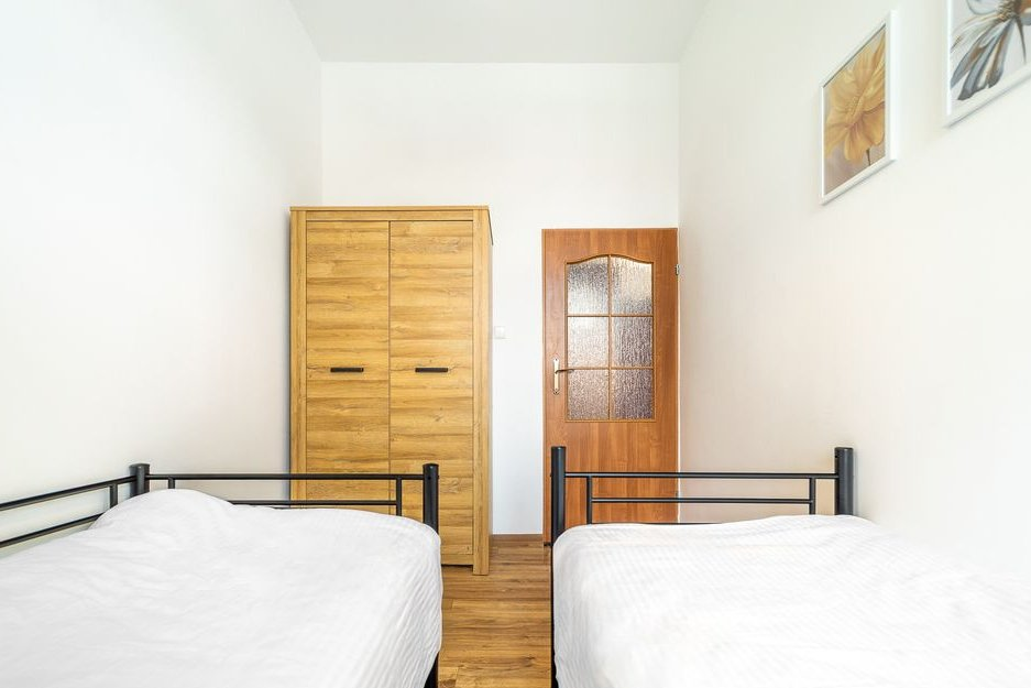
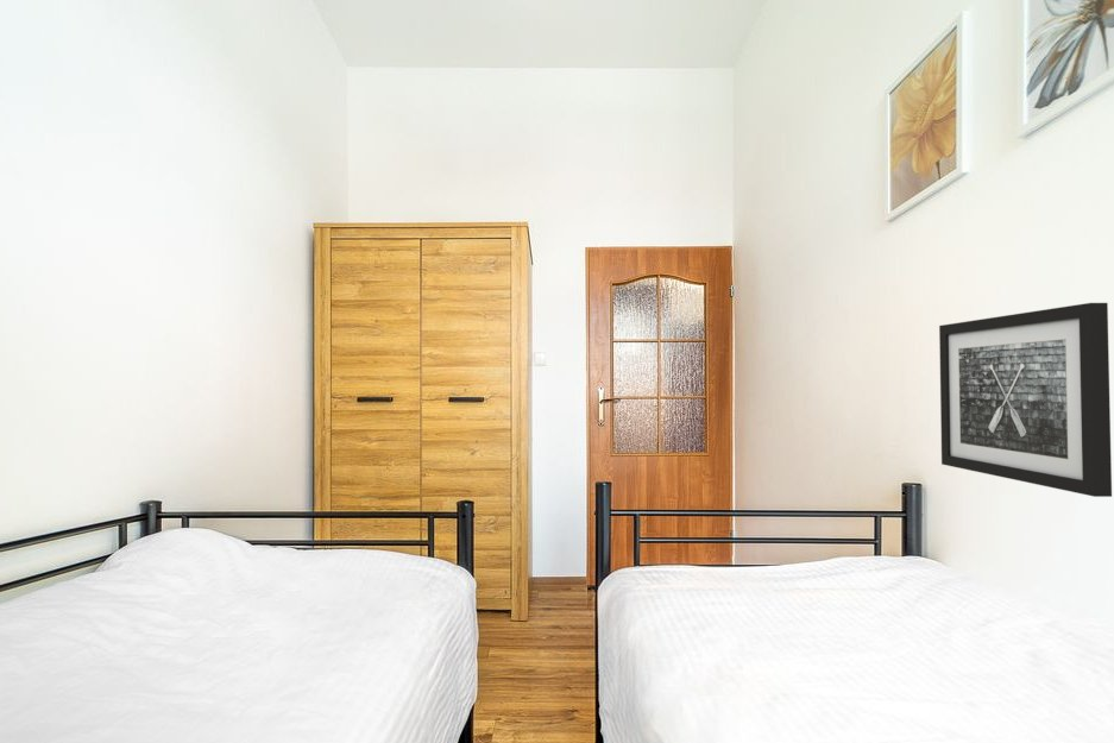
+ wall art [938,302,1113,498]
